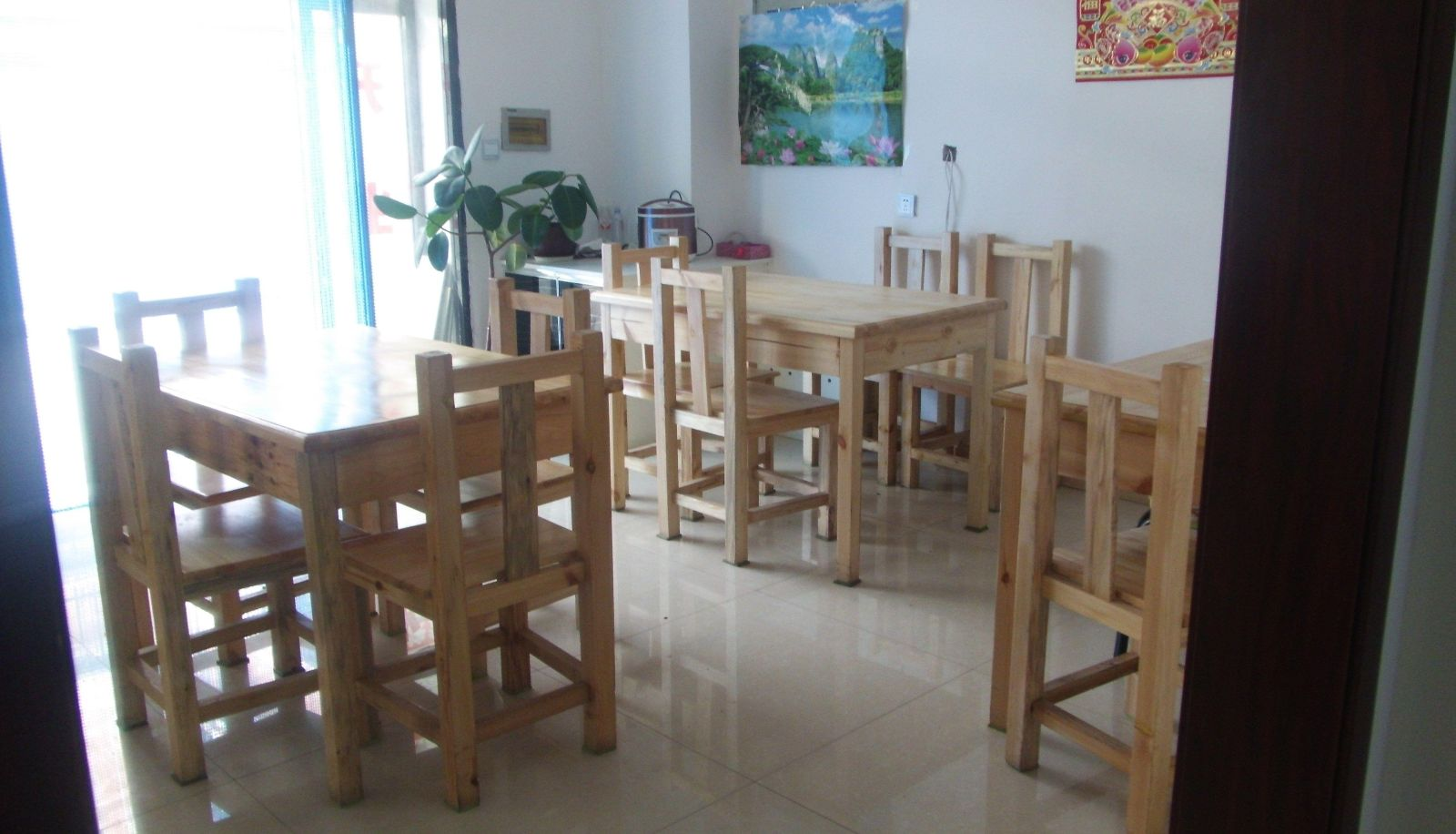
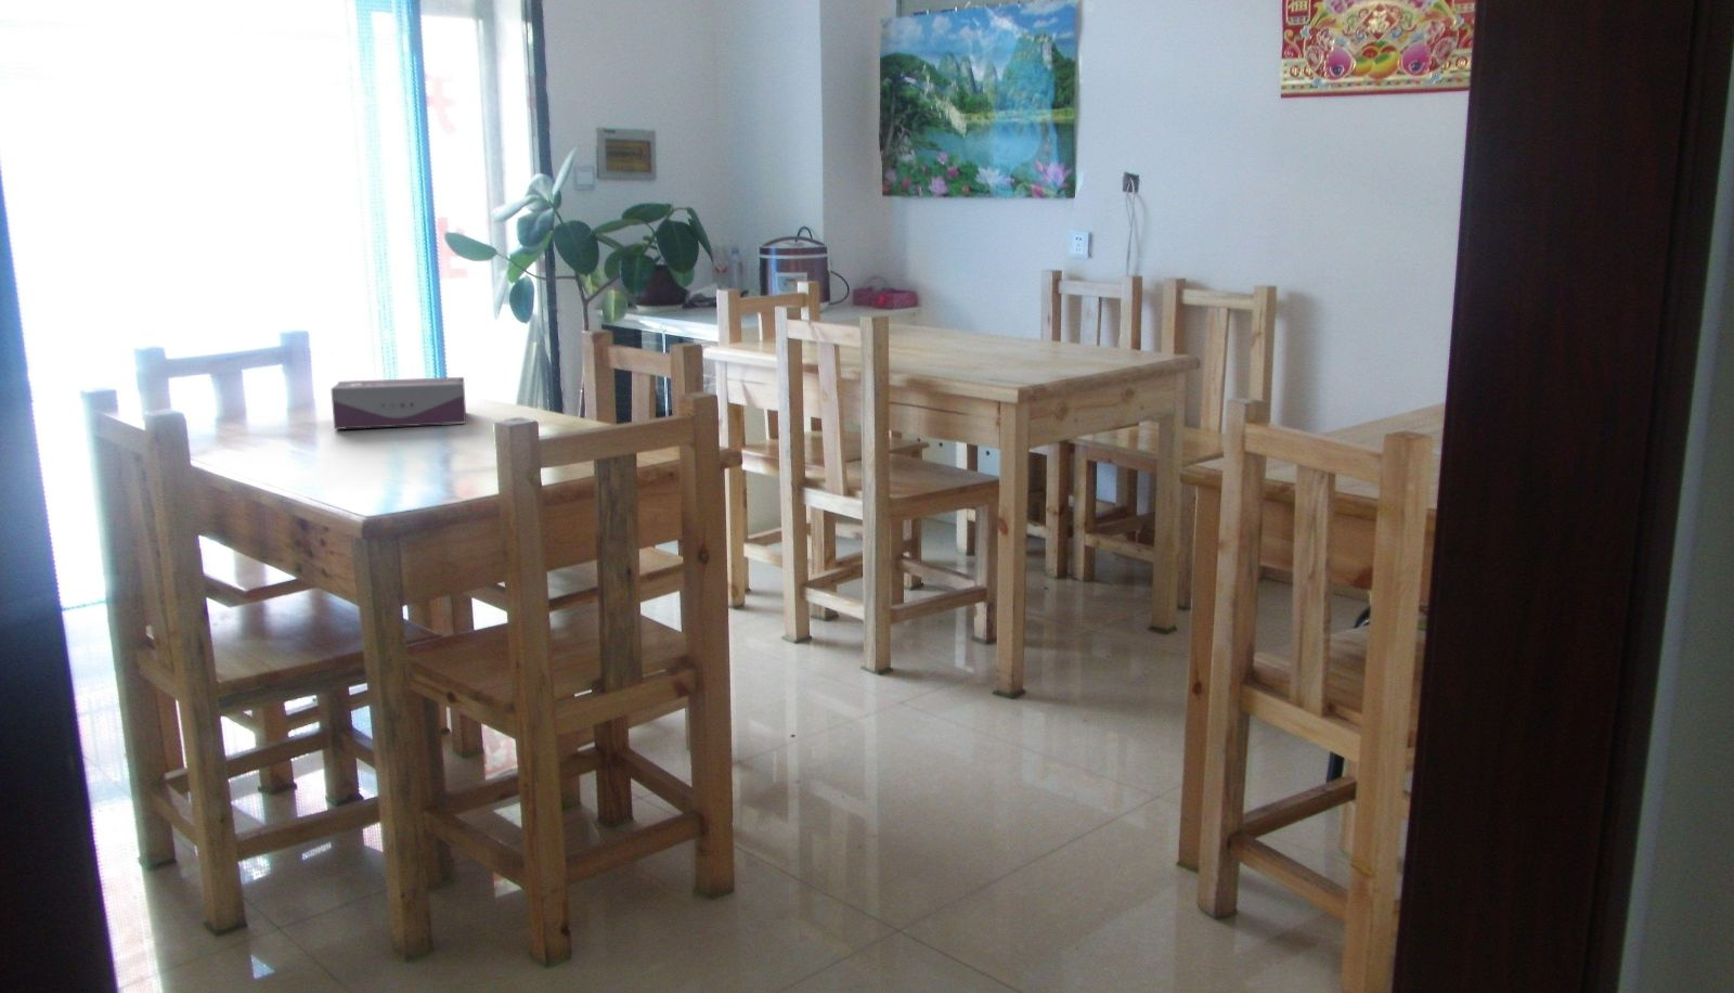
+ tissue box [331,376,467,430]
